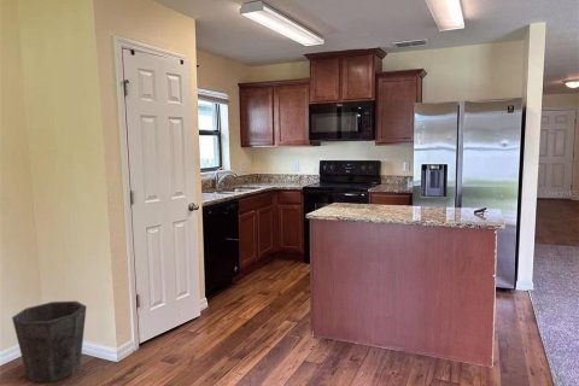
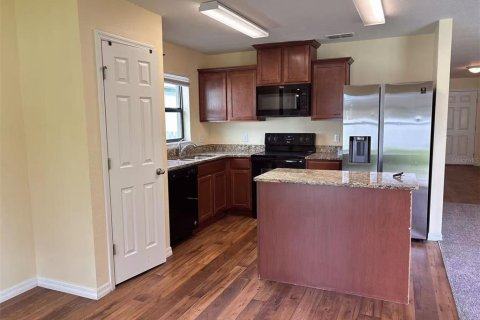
- waste bin [11,300,88,384]
